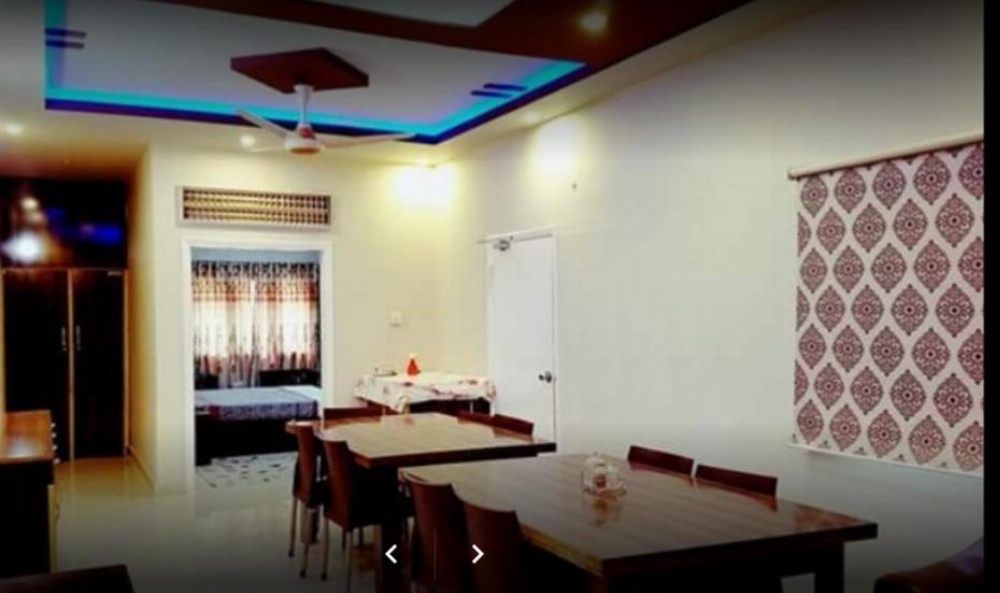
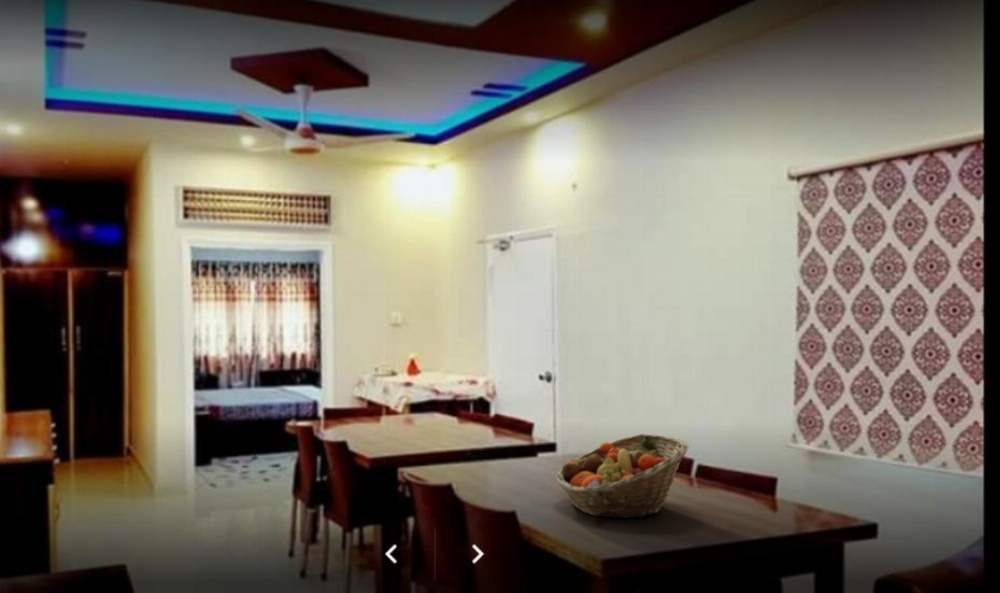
+ fruit basket [555,433,690,519]
